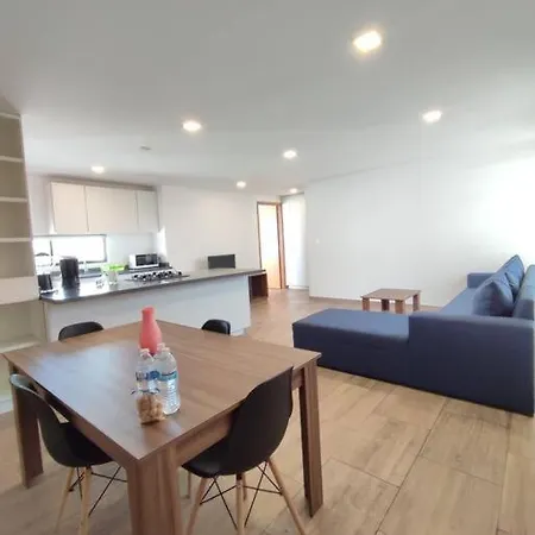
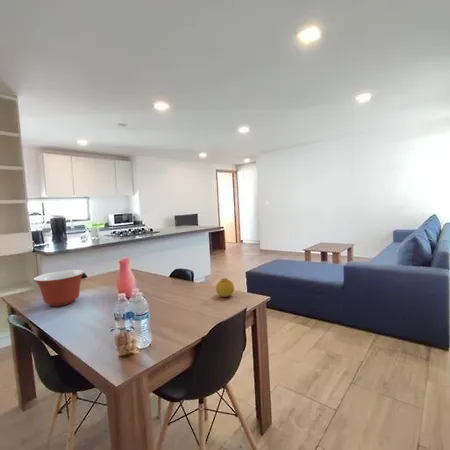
+ fruit [215,277,235,298]
+ mixing bowl [32,269,85,307]
